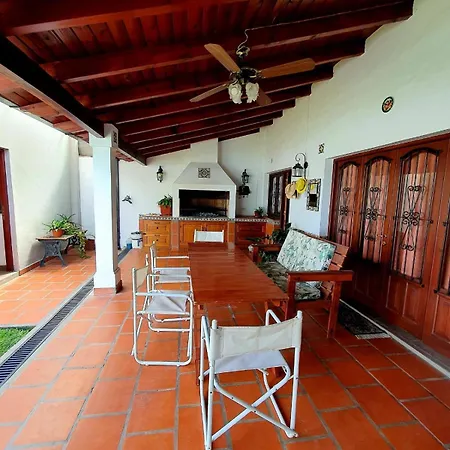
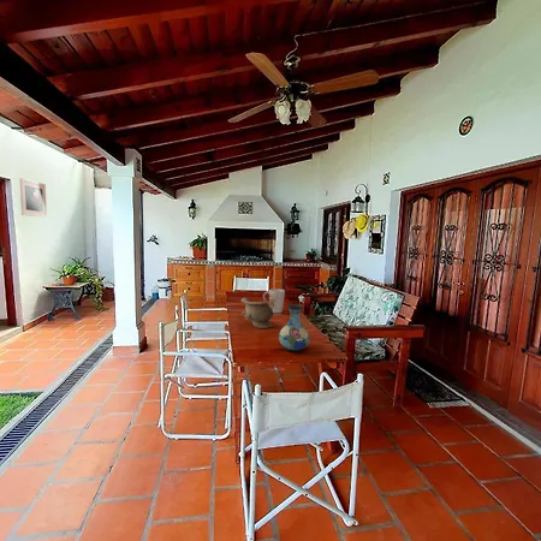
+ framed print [18,177,48,219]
+ pitcher [262,287,286,314]
+ decorative bowl [240,297,274,329]
+ vase [278,303,311,352]
